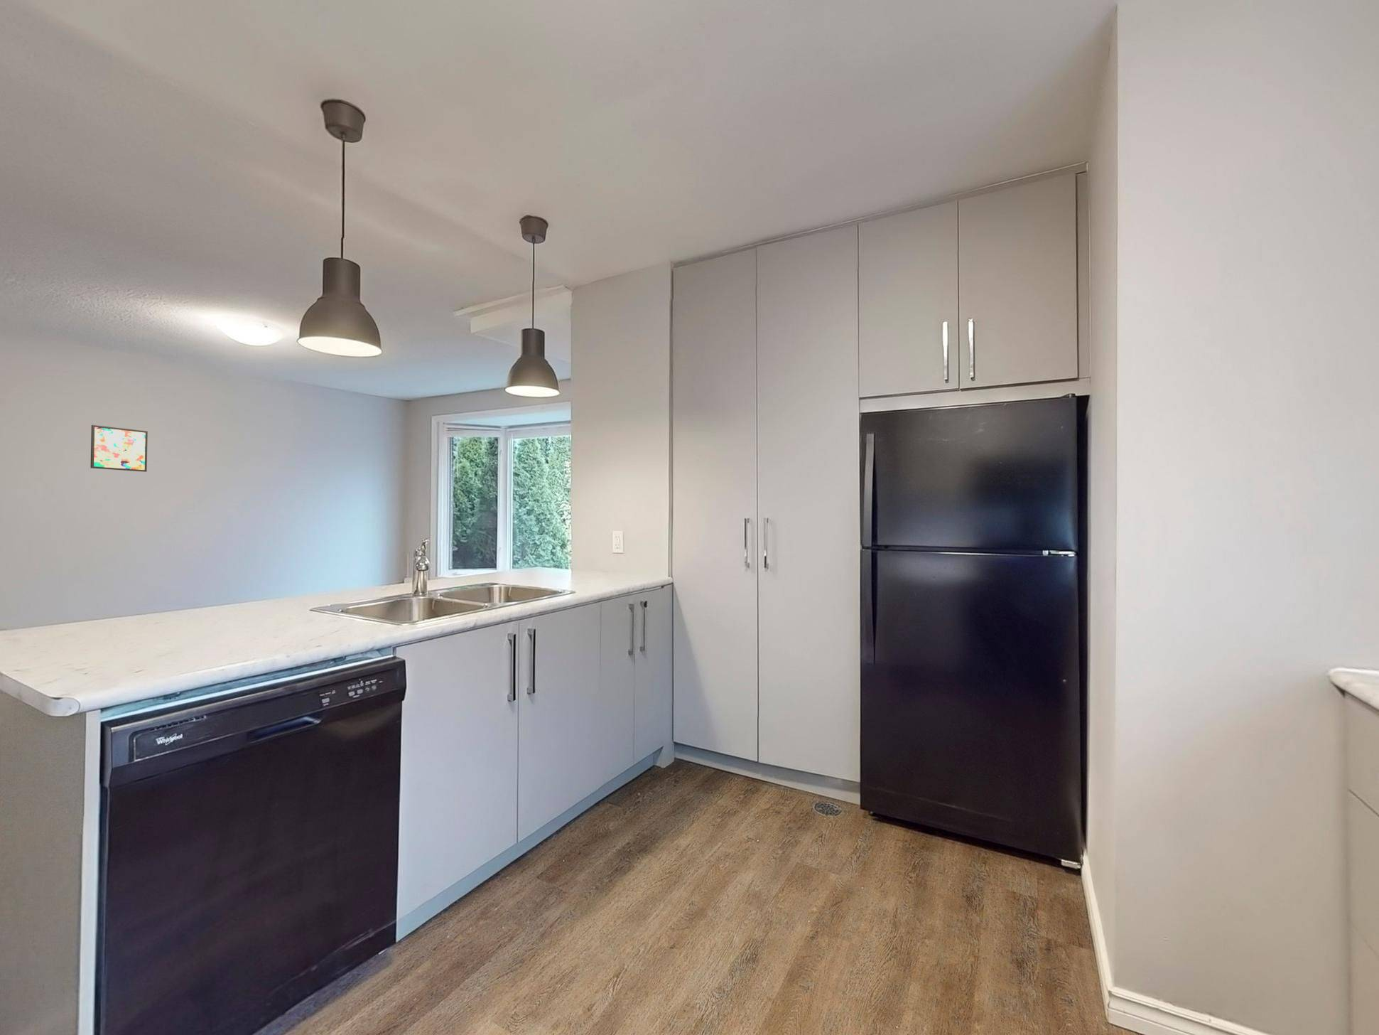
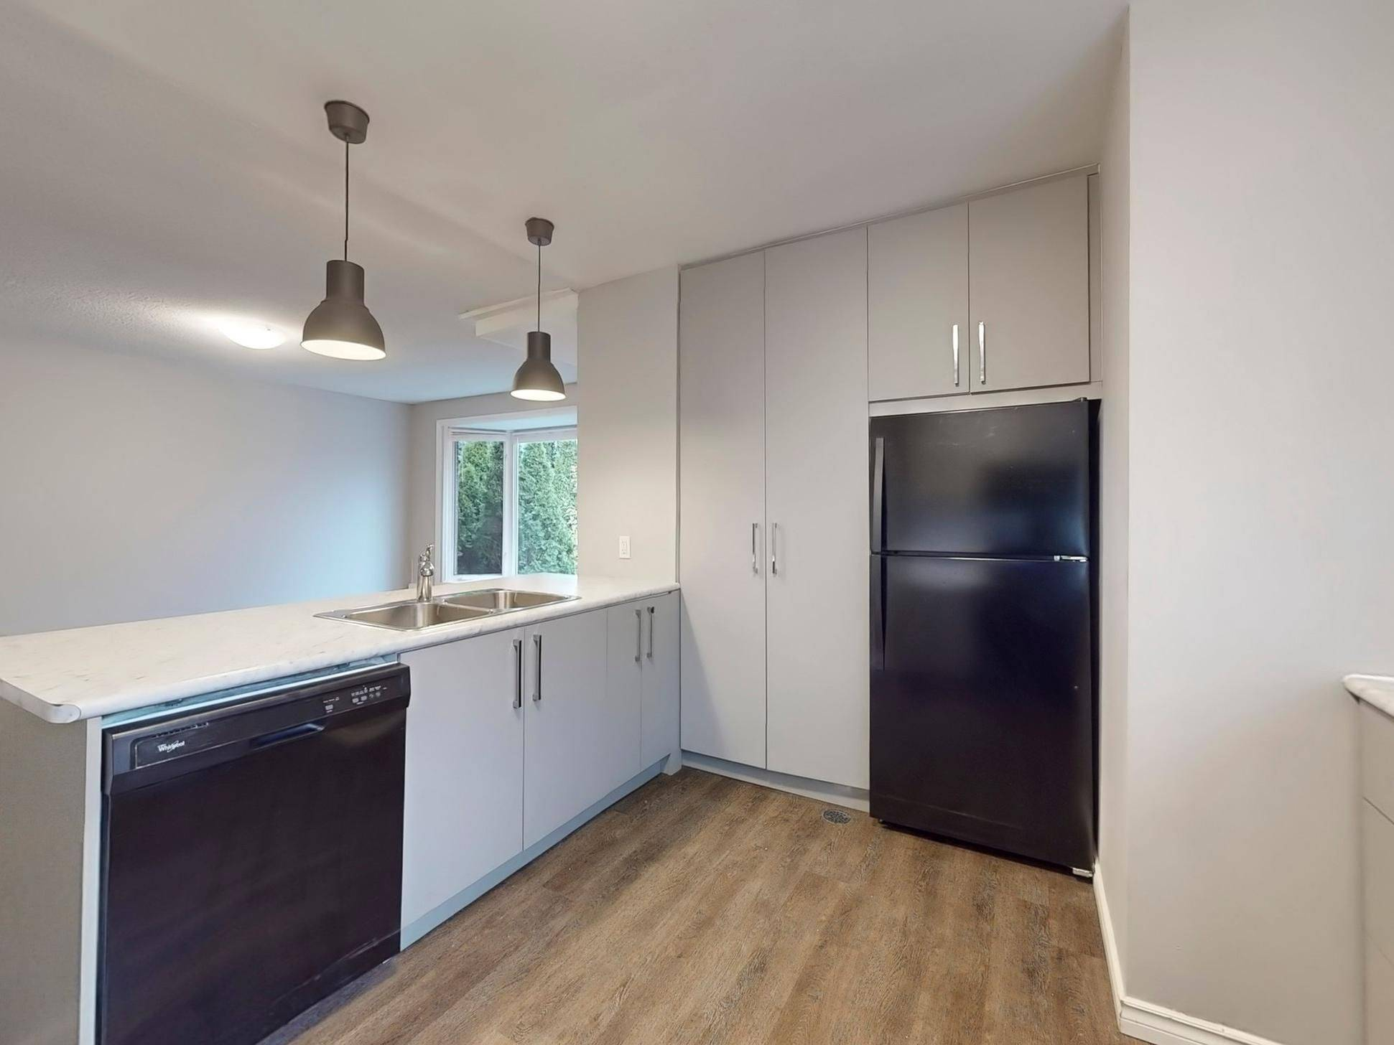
- wall art [89,424,149,473]
